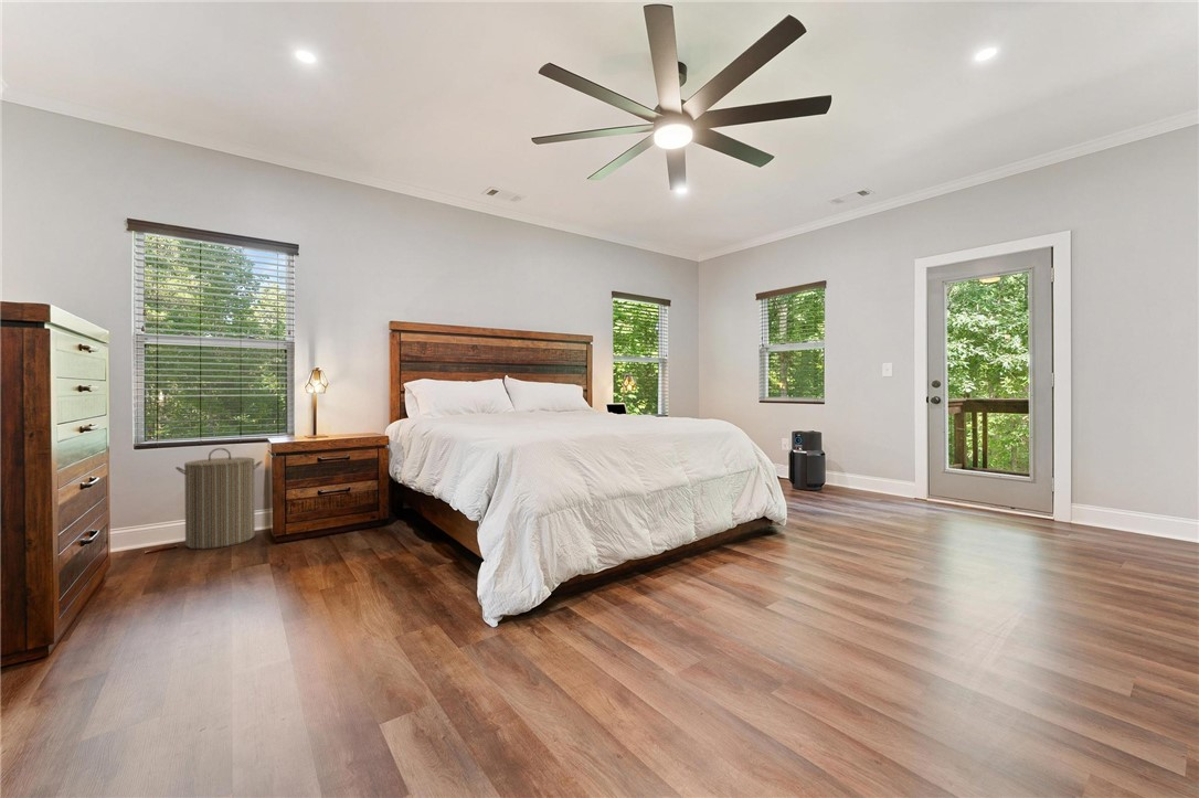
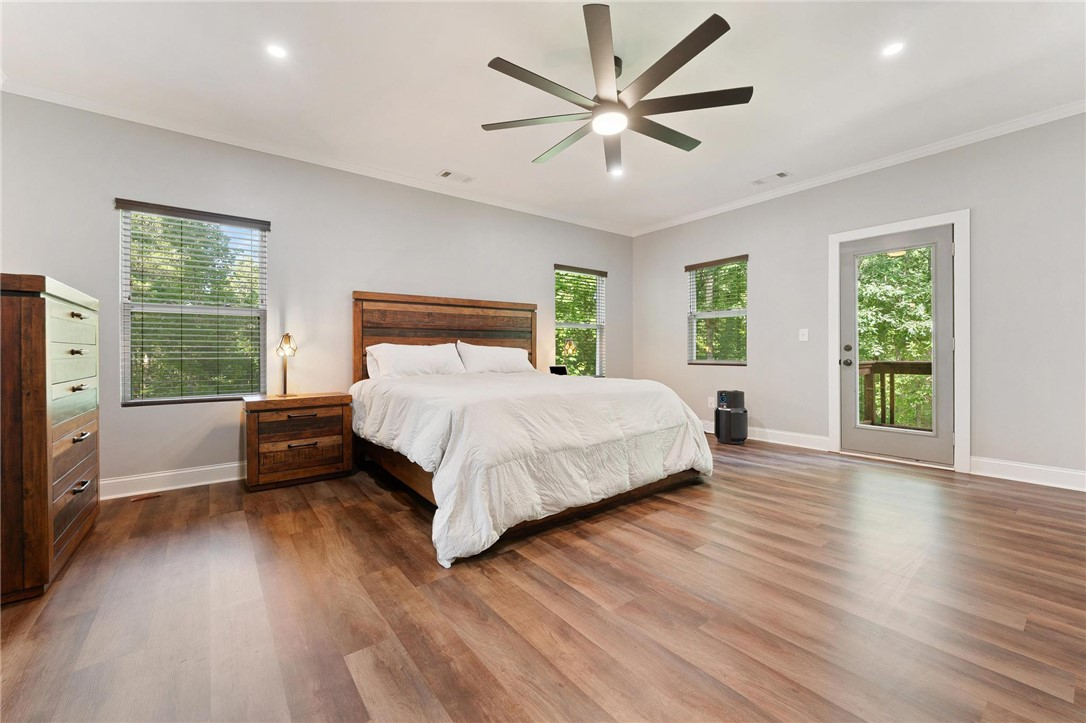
- laundry hamper [174,447,264,550]
